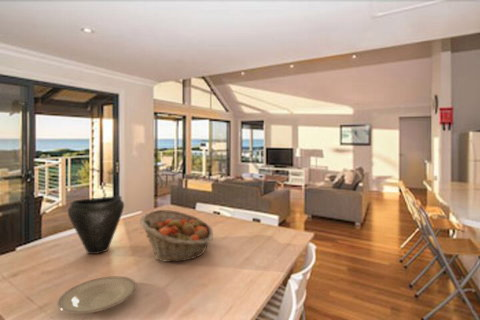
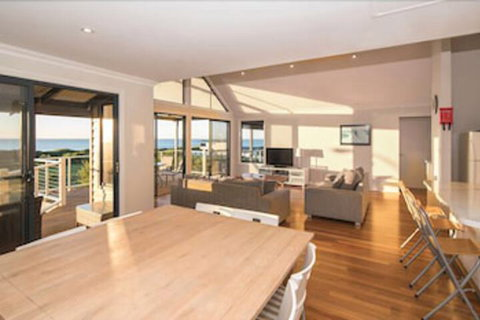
- fruit basket [139,209,214,263]
- vase [67,195,125,255]
- plate [56,276,138,315]
